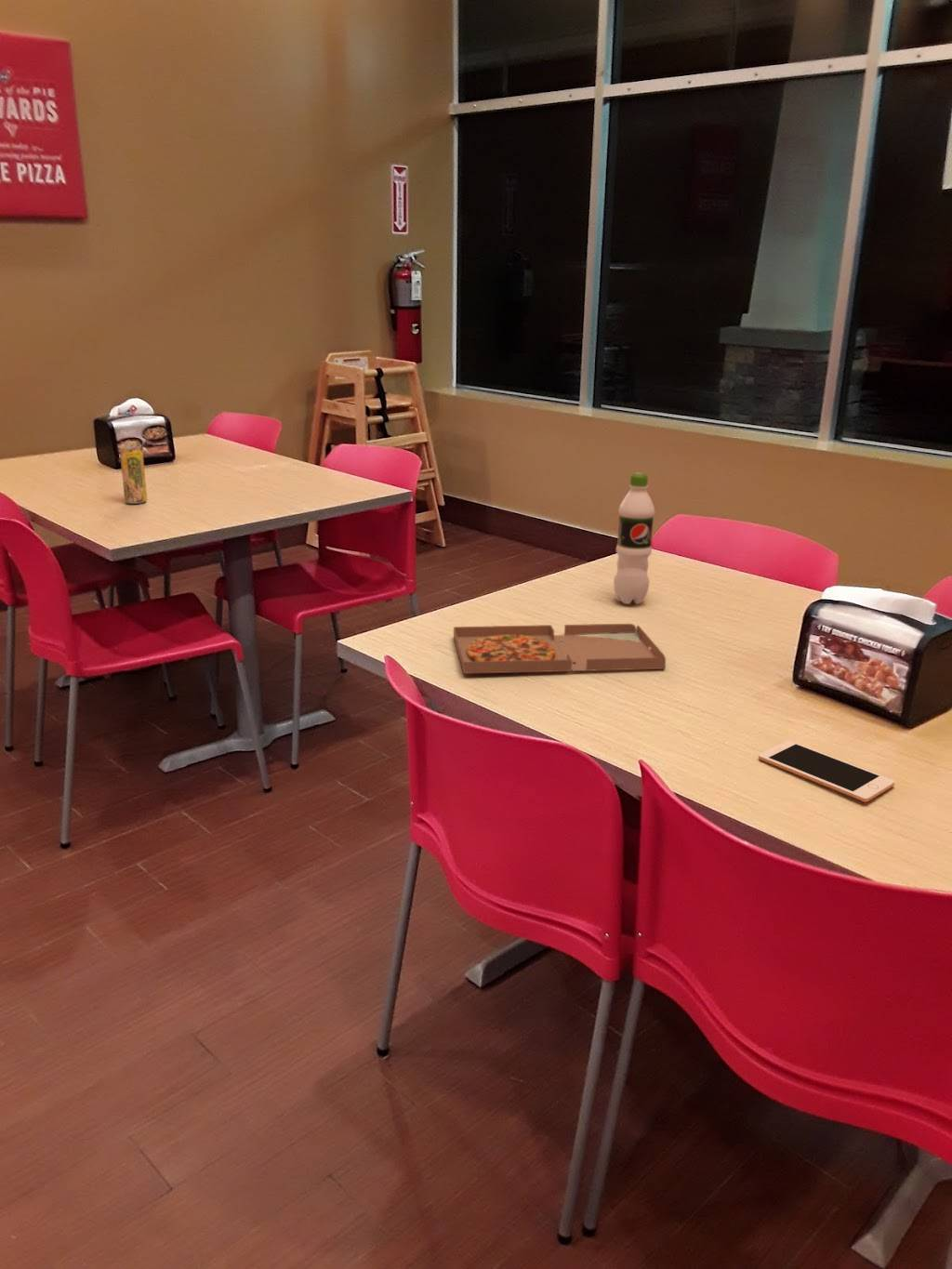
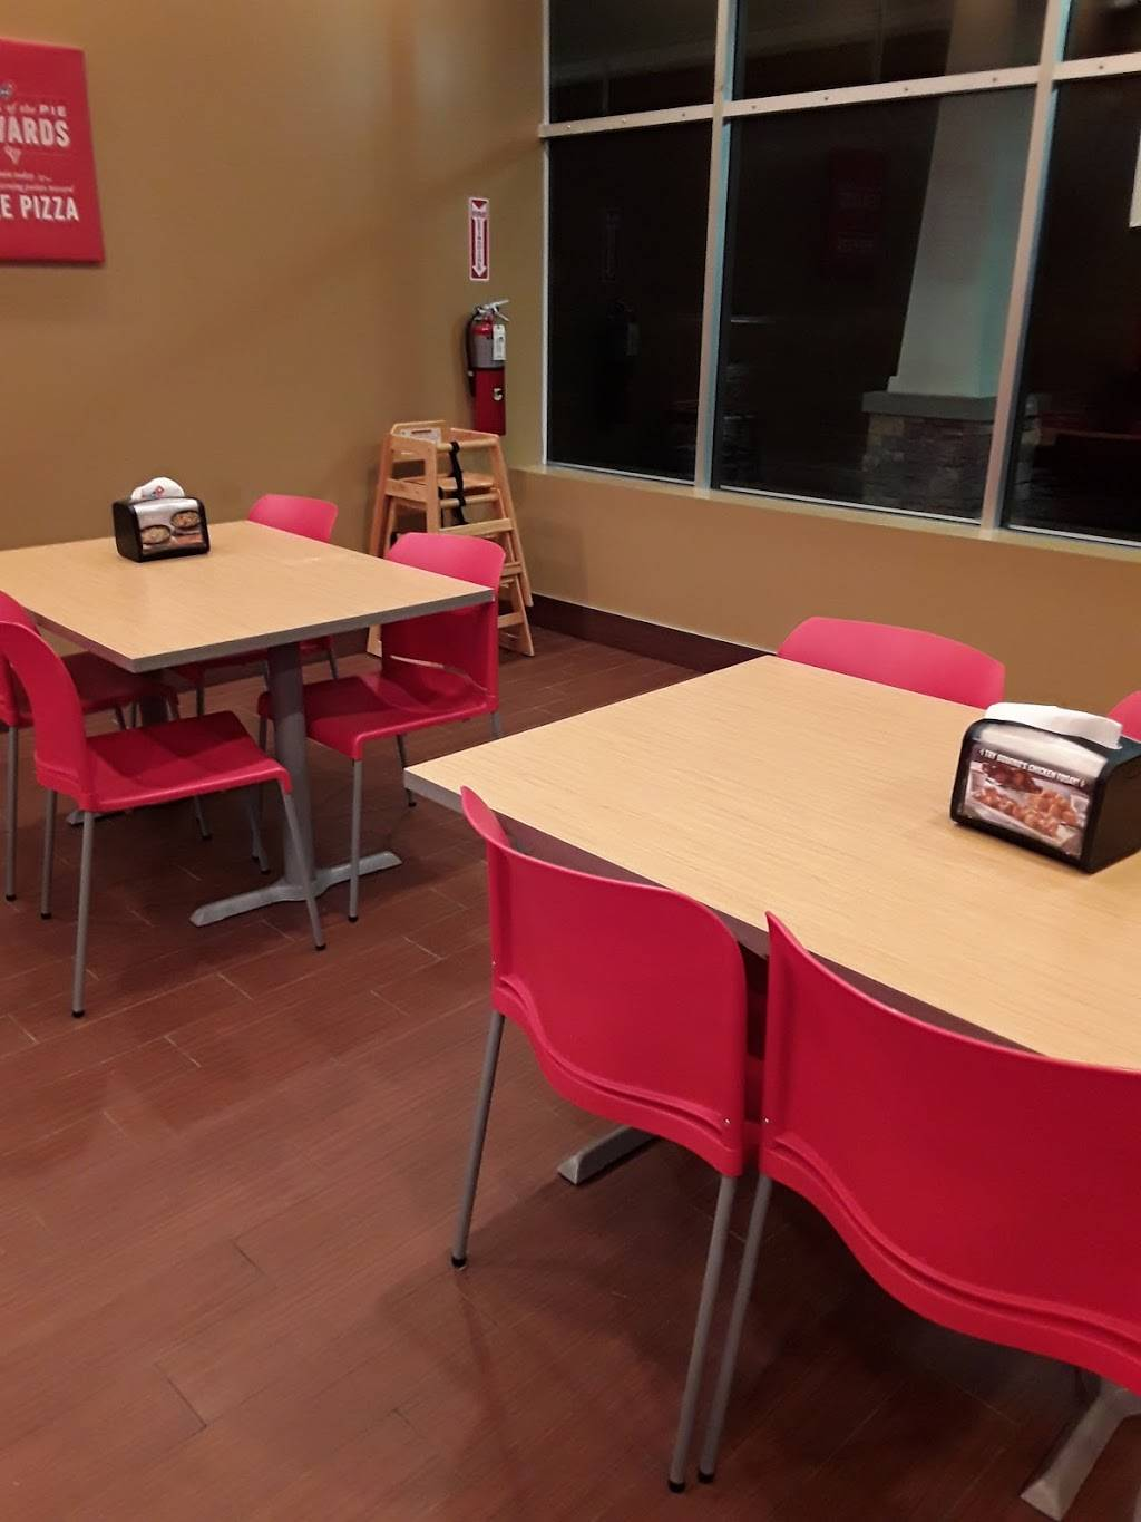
- pizza [453,623,667,675]
- pop [613,471,655,605]
- beverage can [119,445,148,505]
- cell phone [758,740,895,803]
